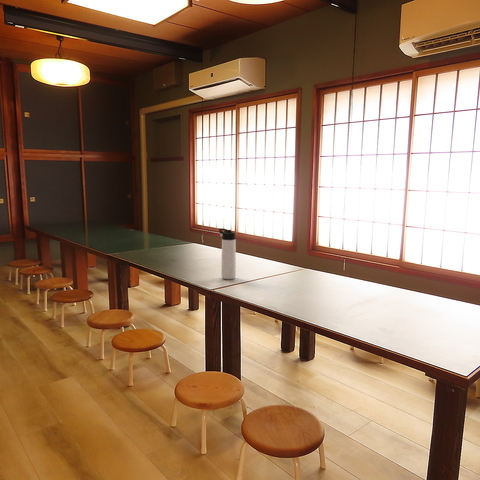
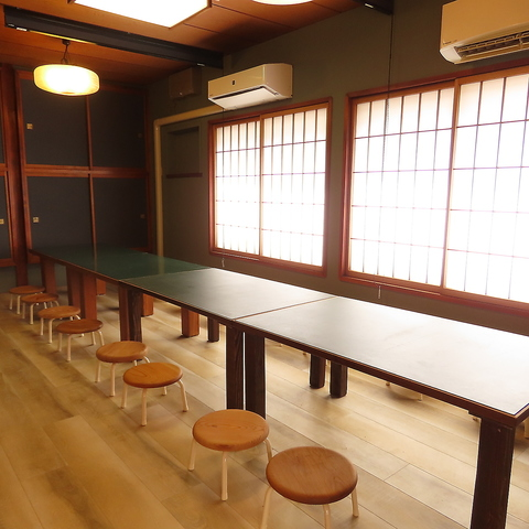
- thermos bottle [218,227,237,280]
